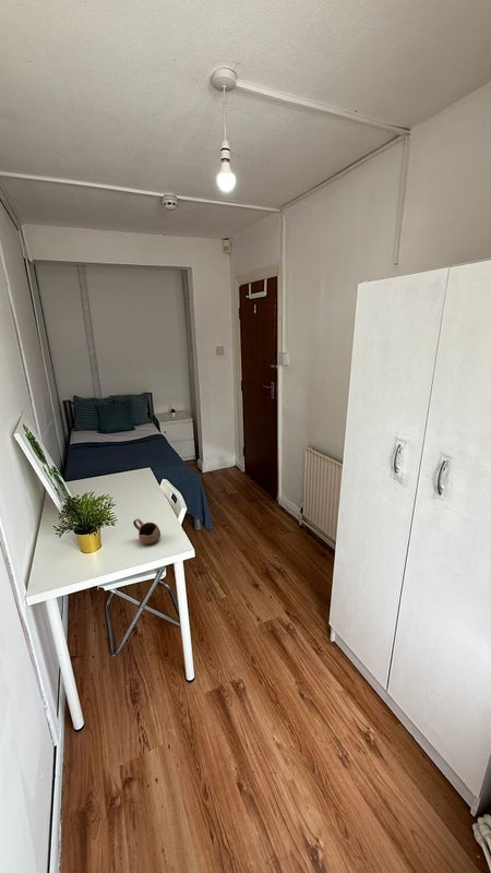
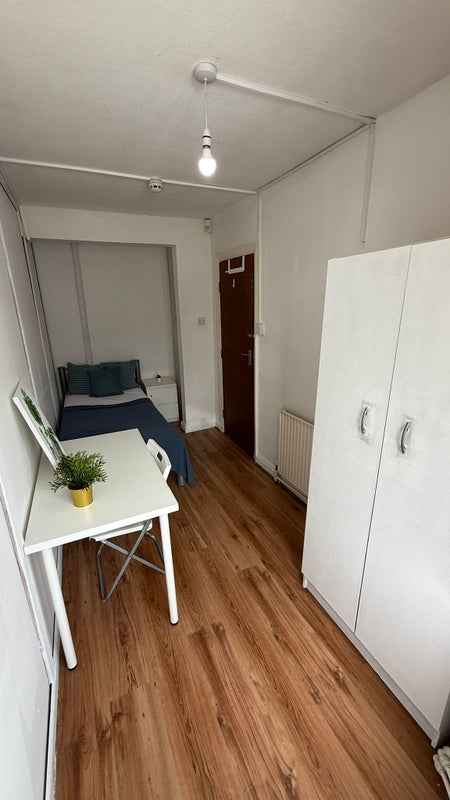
- cup [132,517,161,545]
